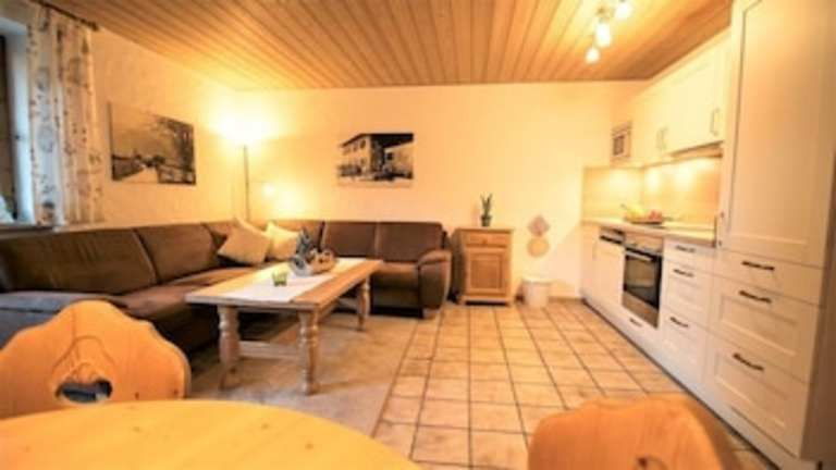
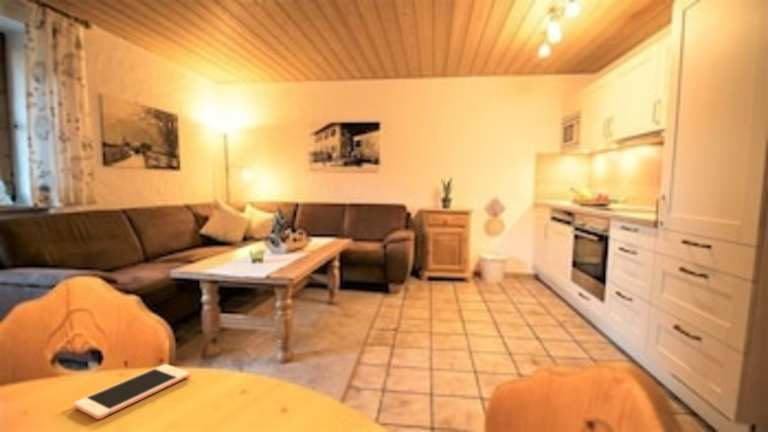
+ cell phone [73,363,191,420]
